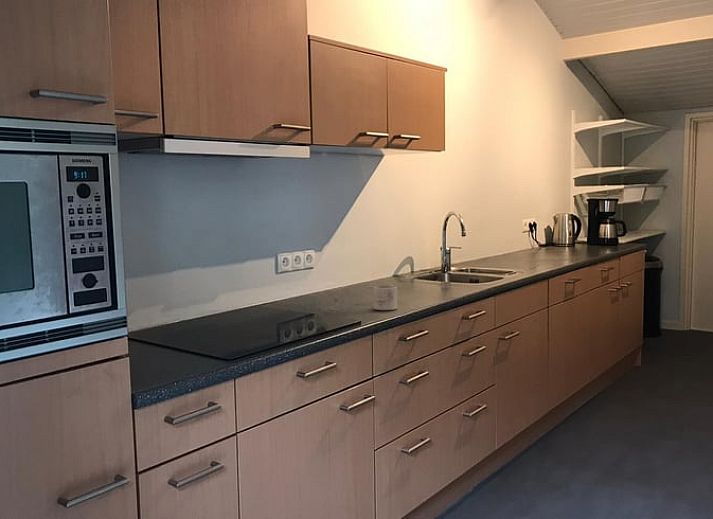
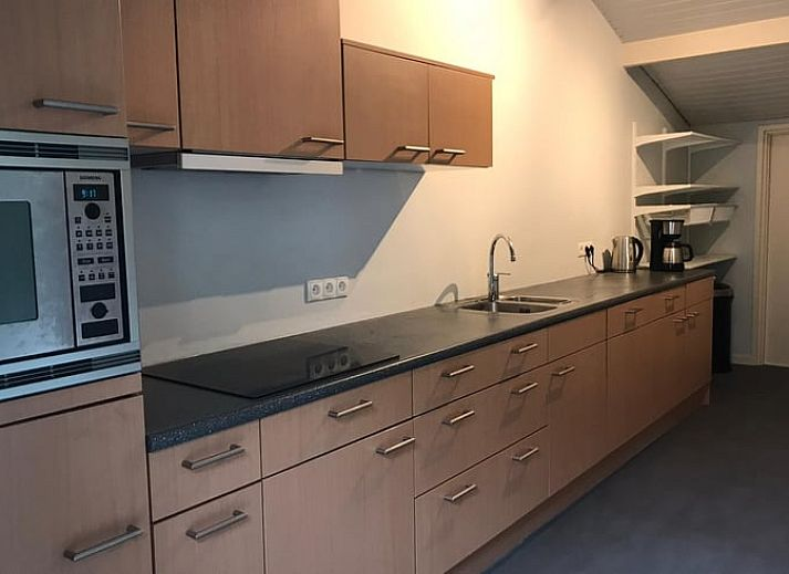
- mug [373,284,398,311]
